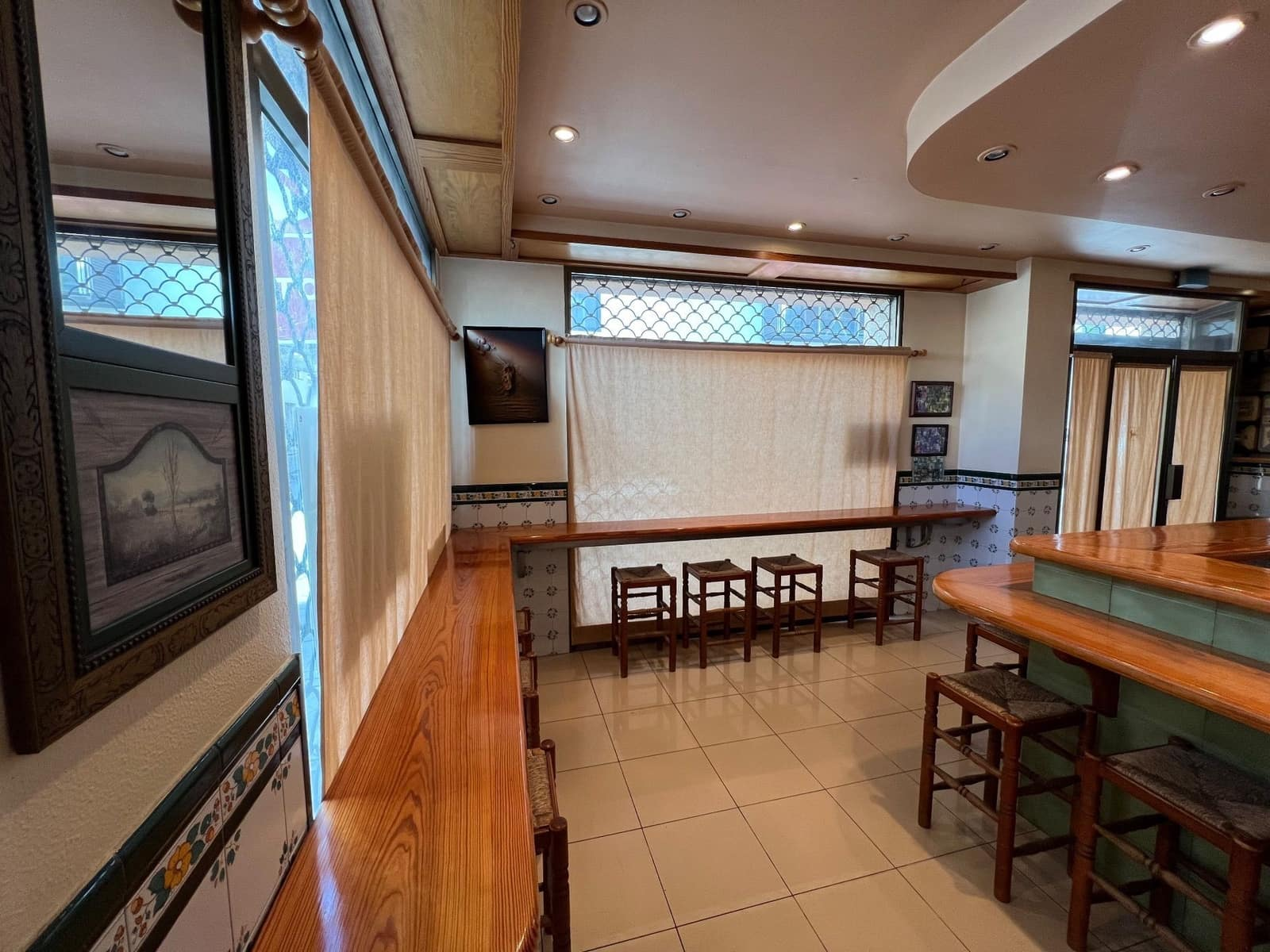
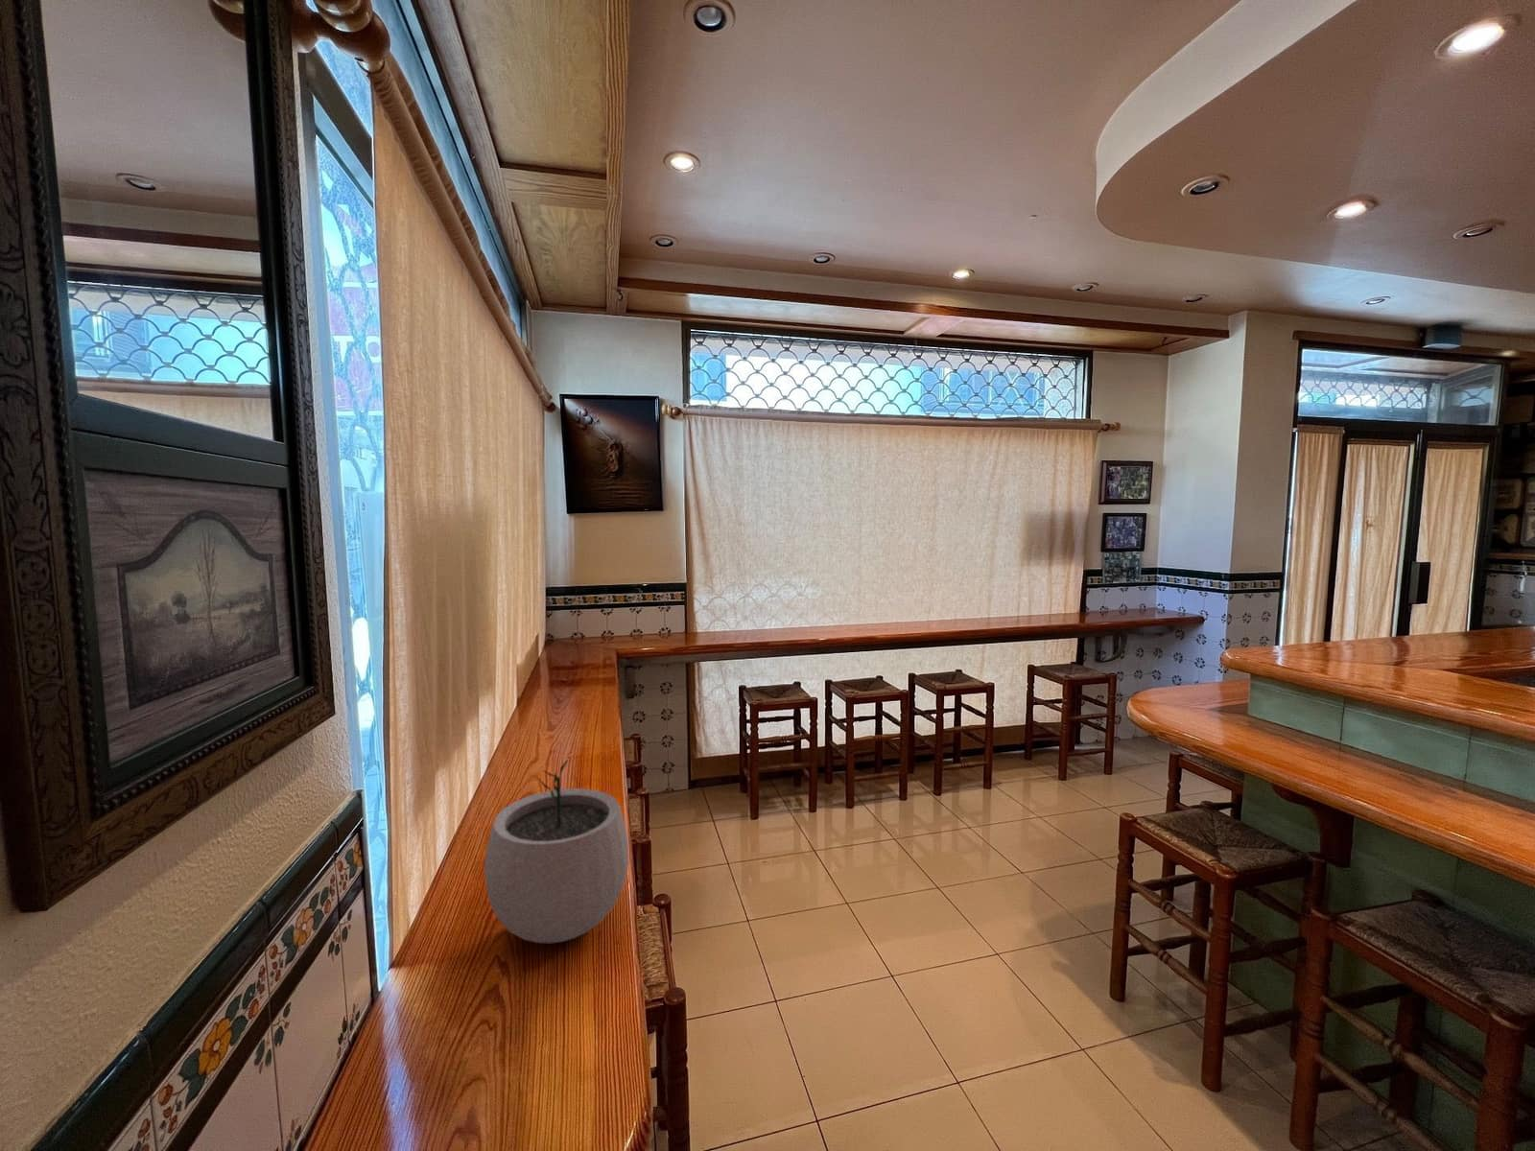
+ plant pot [483,759,630,944]
